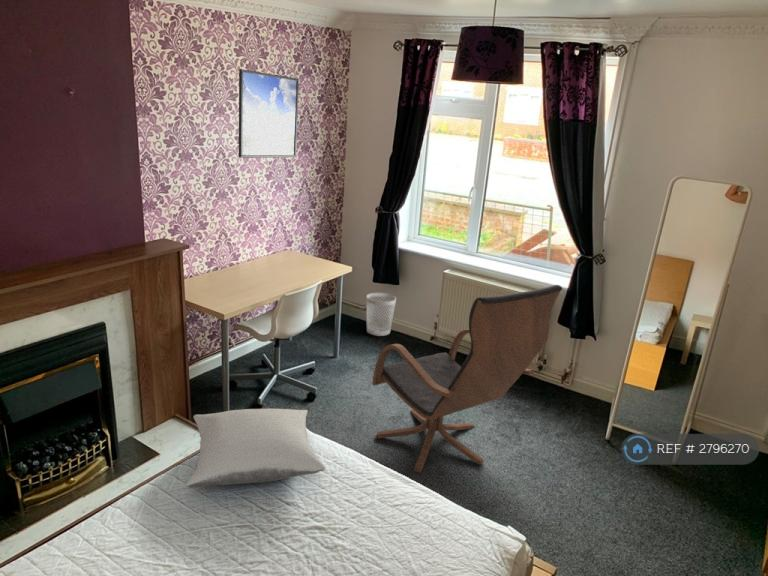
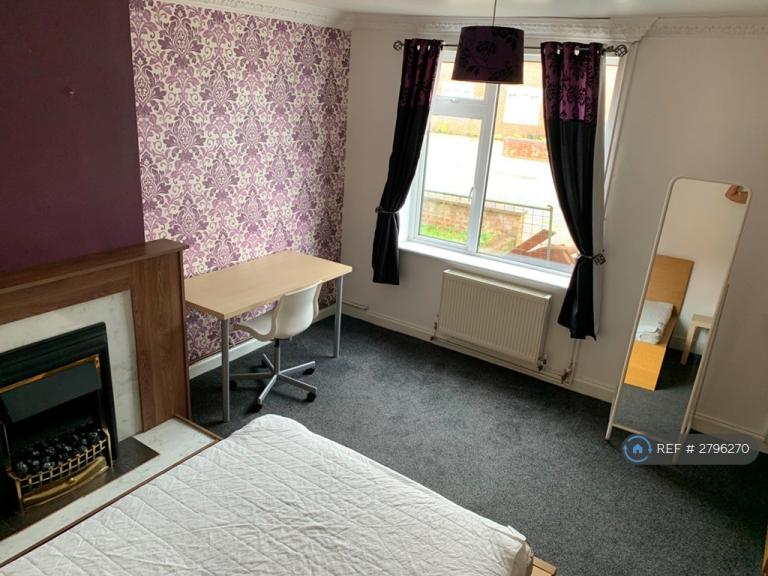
- wastebasket [366,292,397,337]
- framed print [238,68,300,159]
- pillow [185,408,326,489]
- lounge chair [371,284,563,474]
